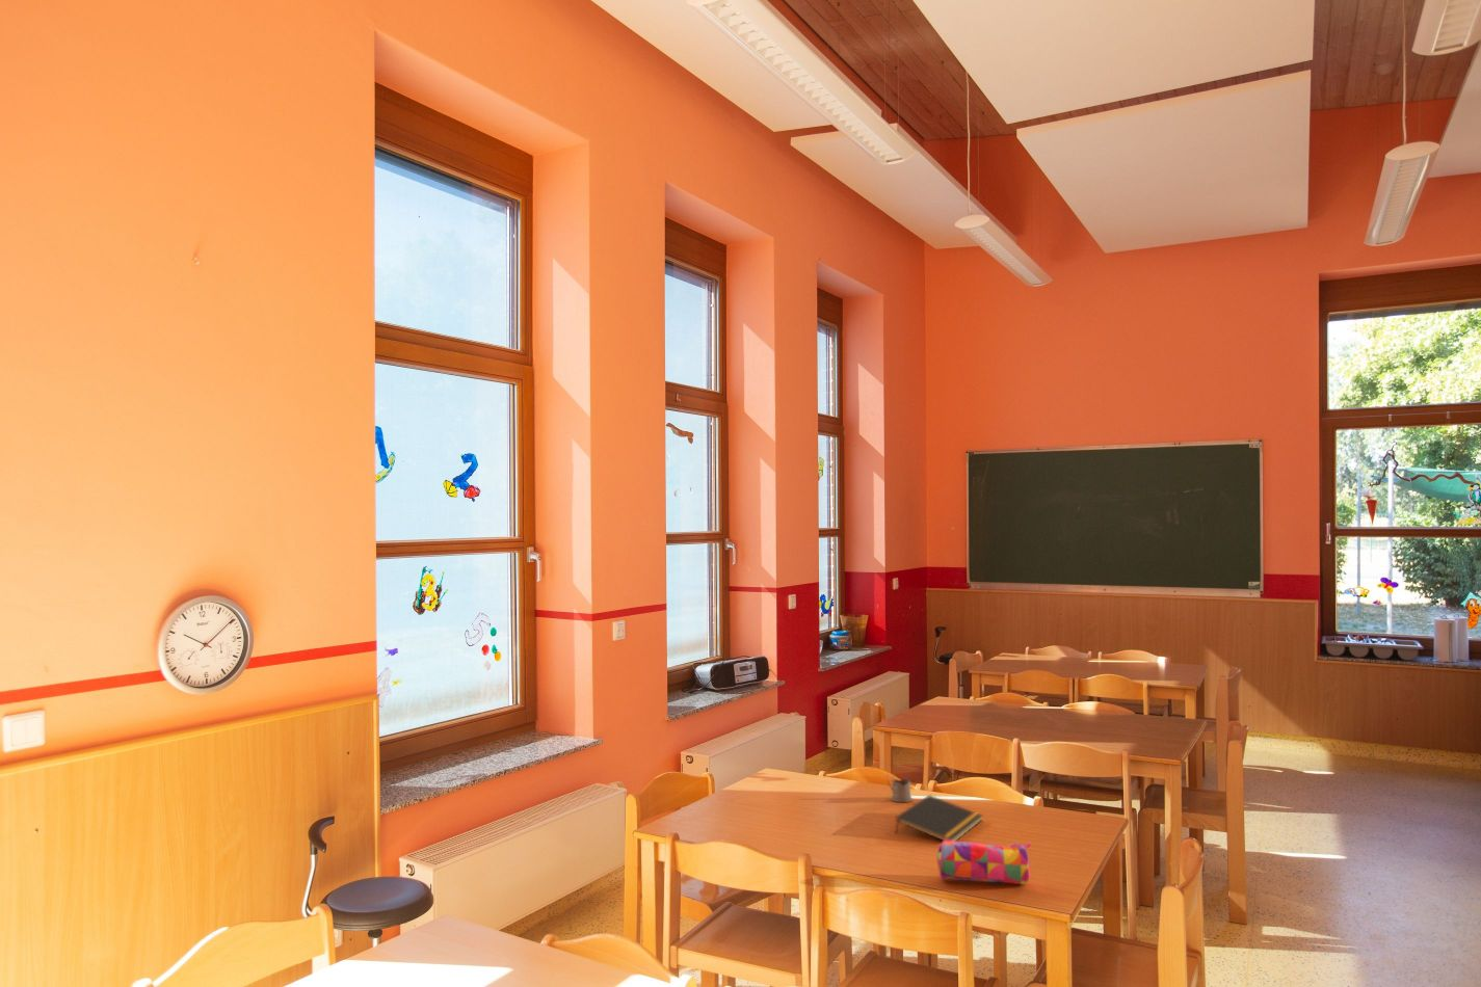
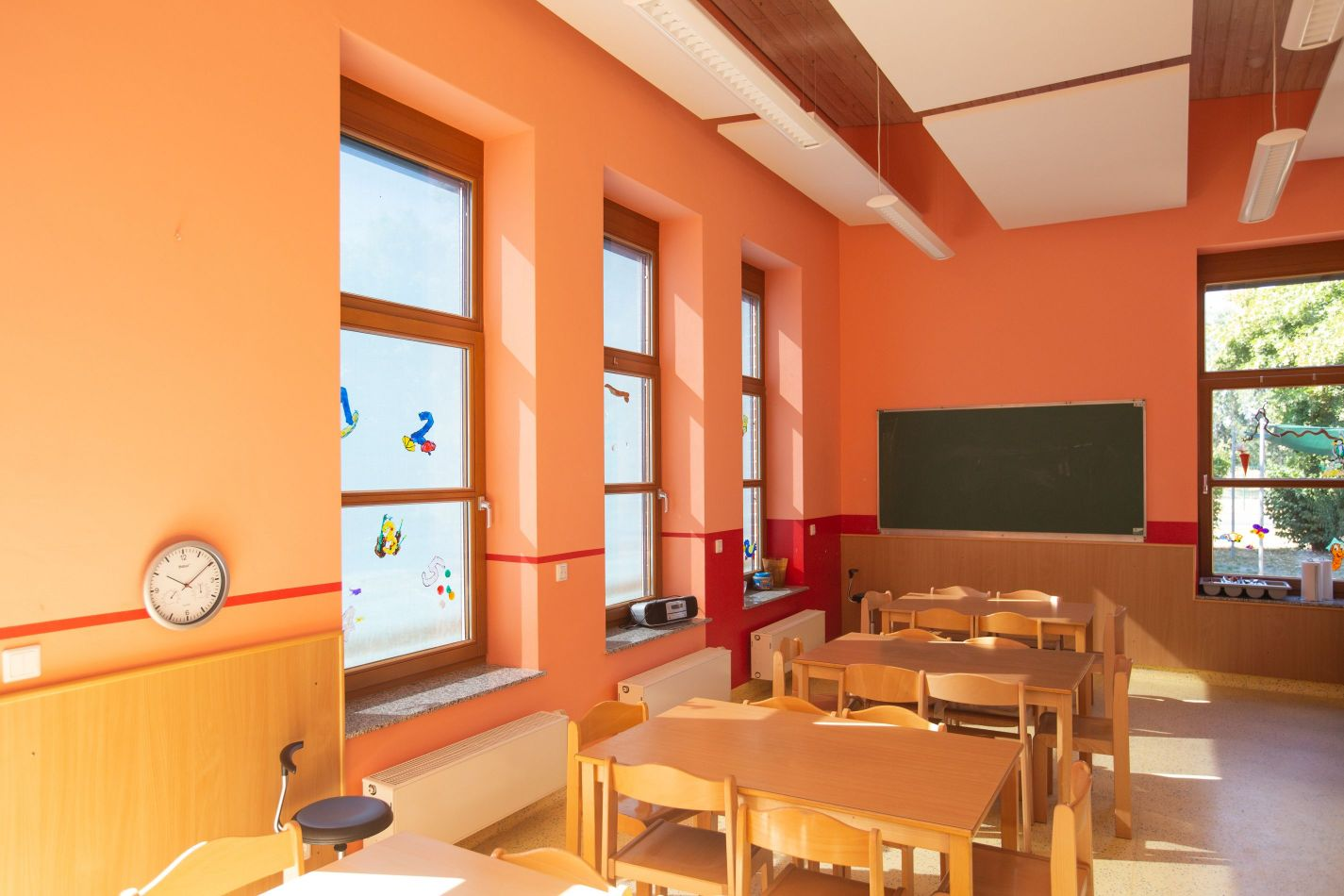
- notepad [894,794,983,842]
- tea glass holder [886,773,914,803]
- pencil case [936,839,1031,886]
